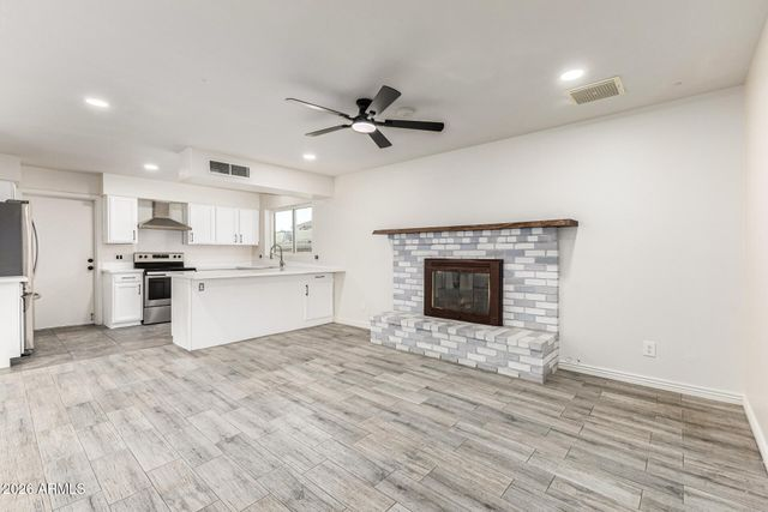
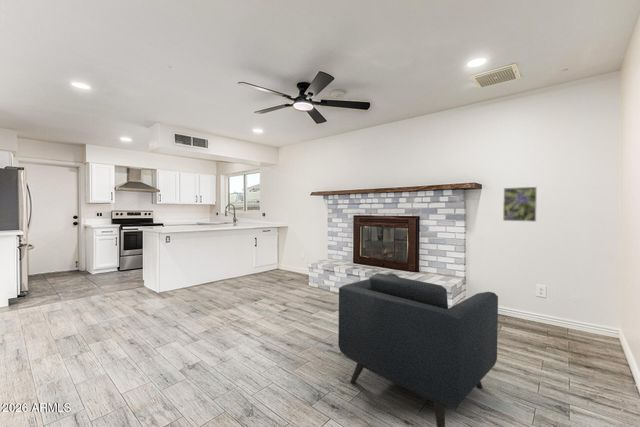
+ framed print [502,186,538,223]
+ armchair [337,272,499,427]
